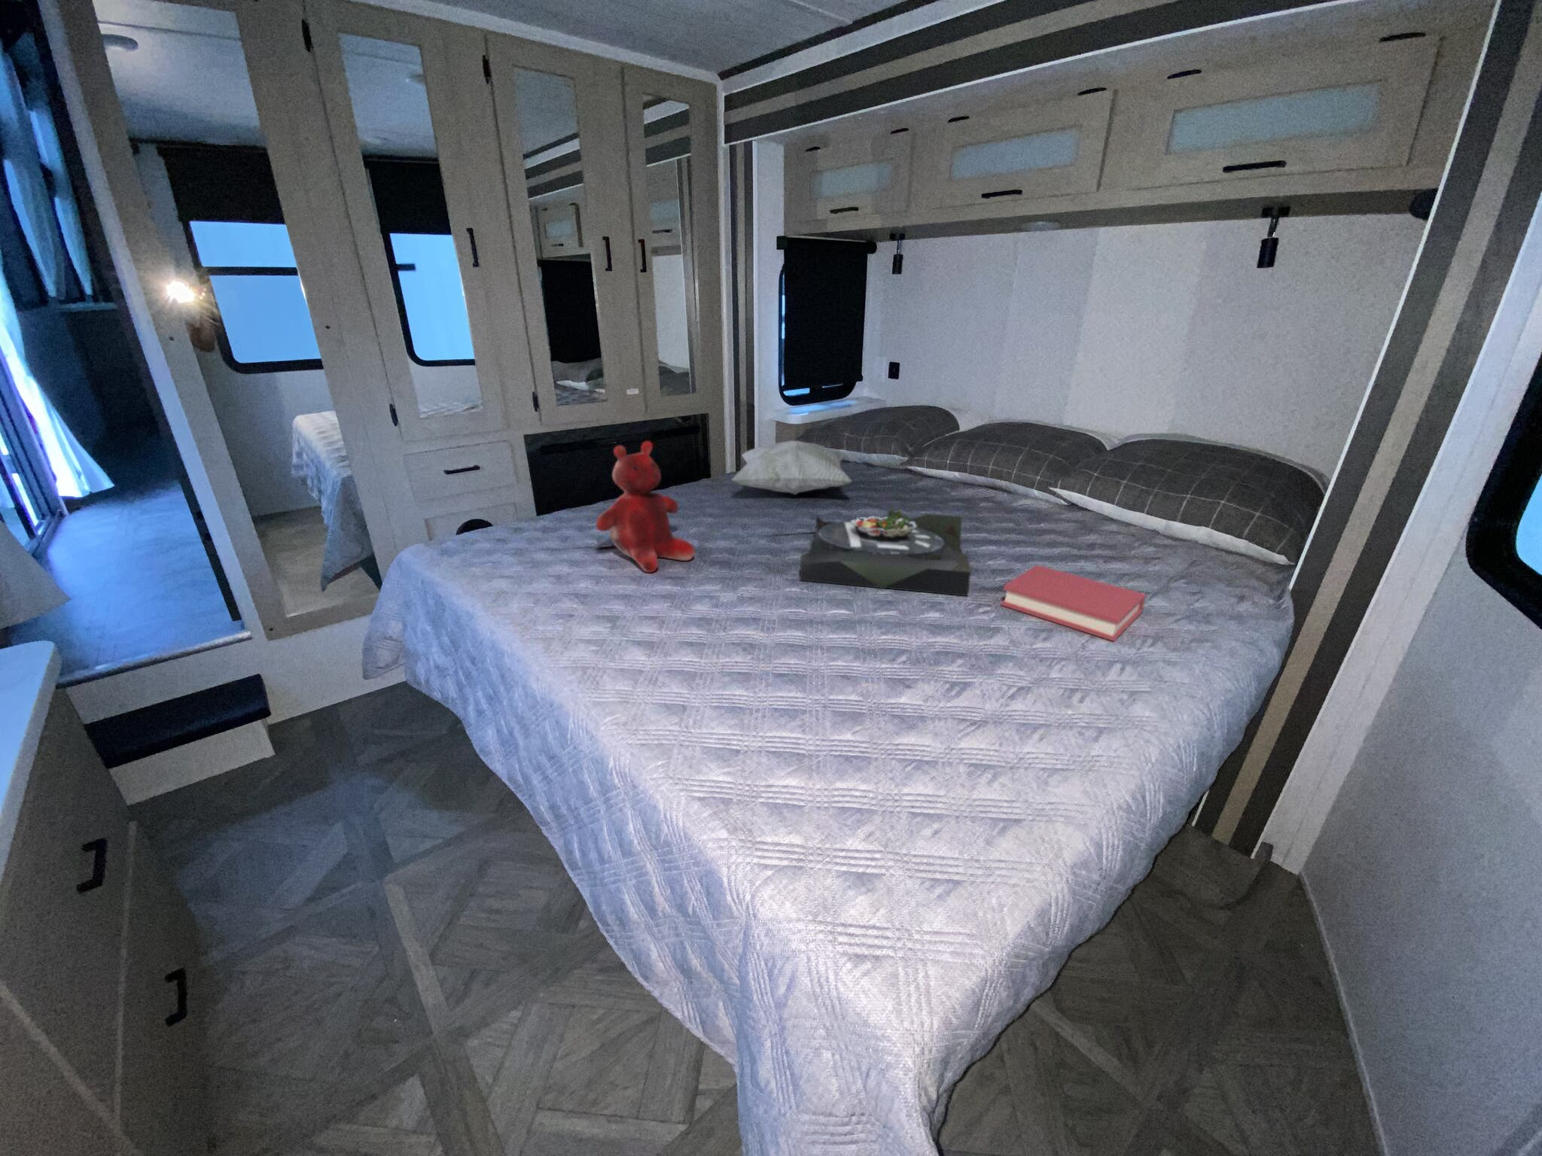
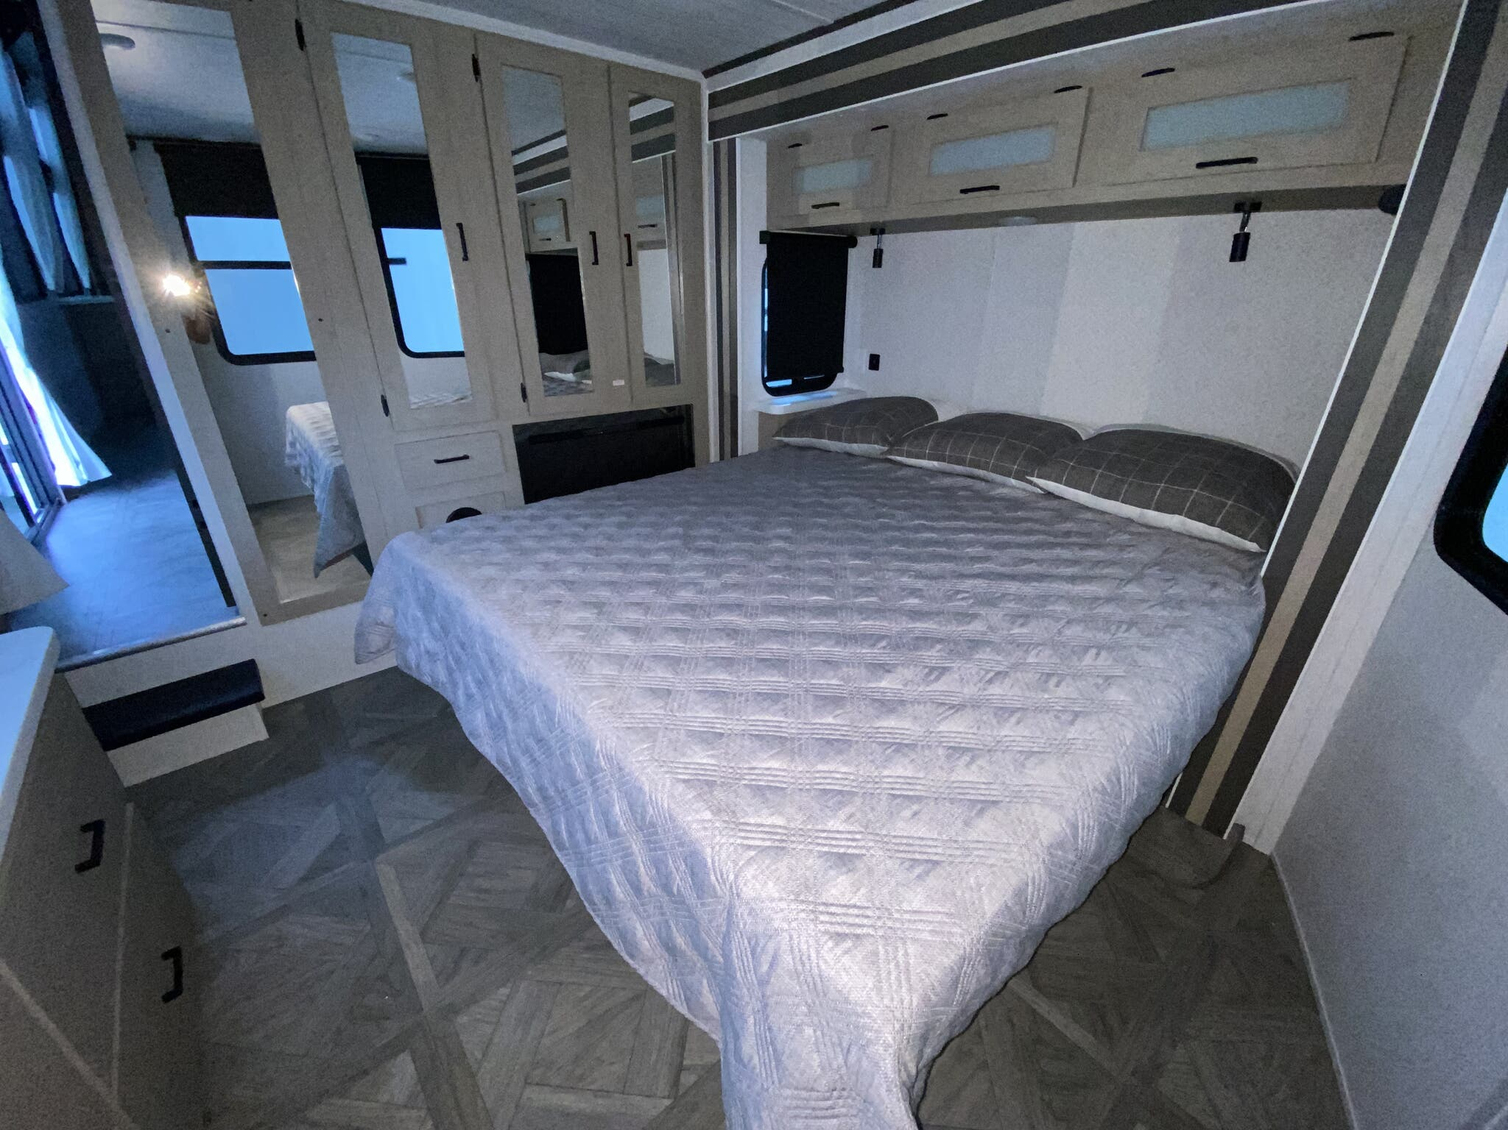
- hardback book [1000,565,1146,642]
- teddy bear [596,441,696,573]
- decorative pillow [731,441,852,495]
- serving tray [799,508,973,596]
